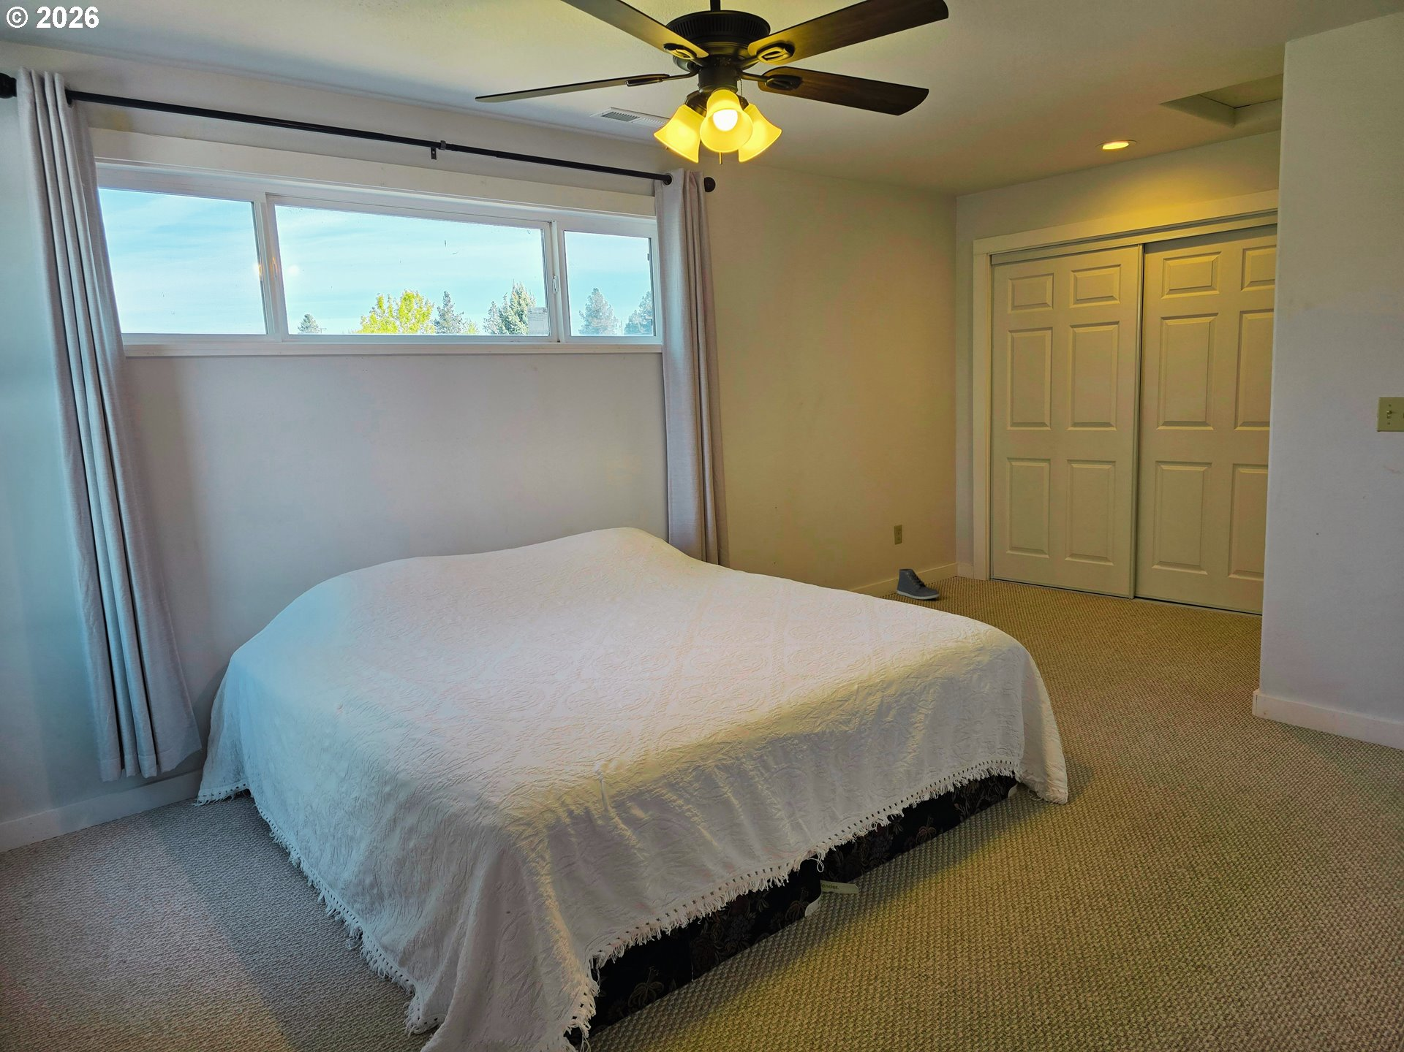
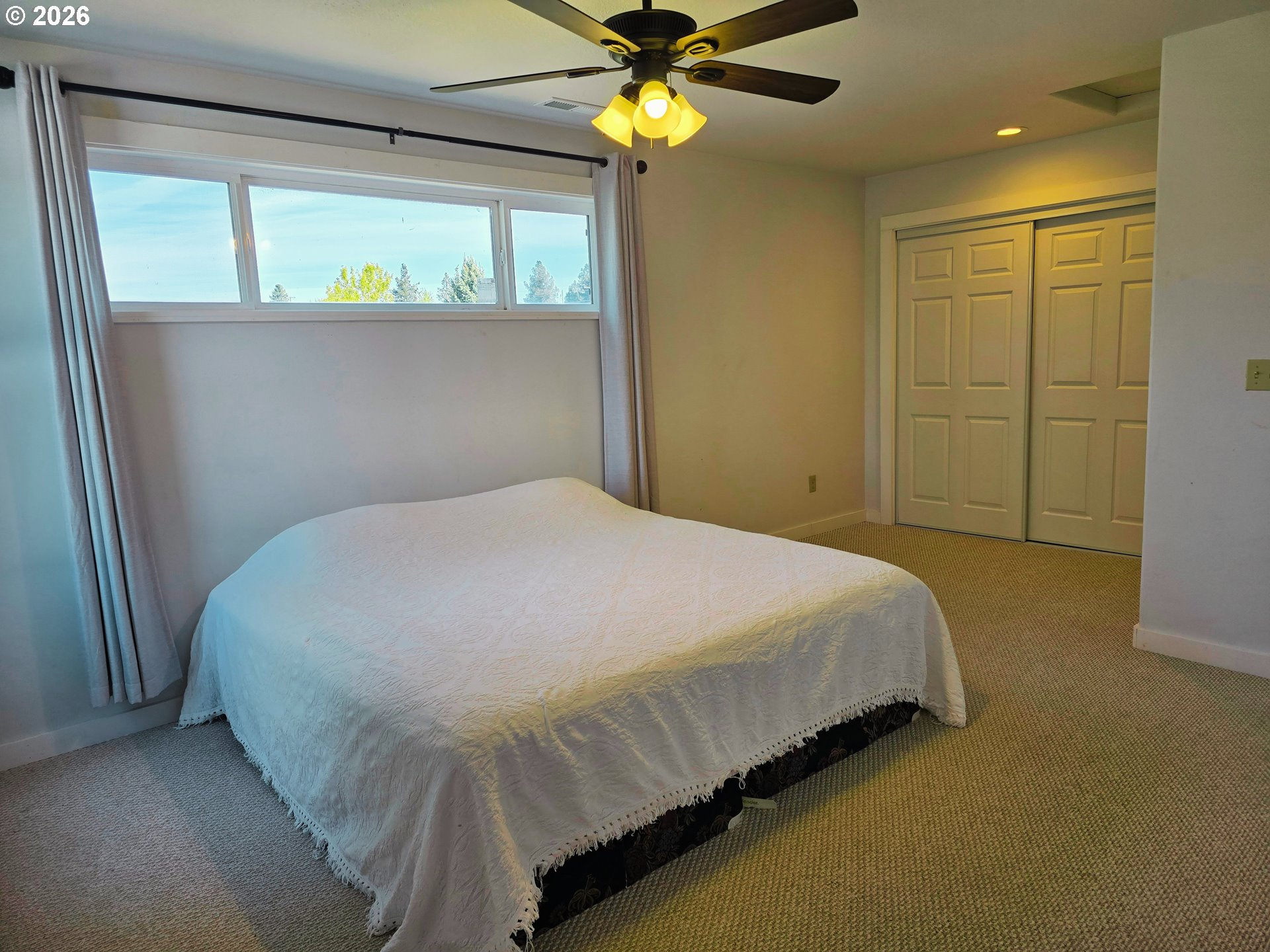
- sneaker [895,568,940,600]
